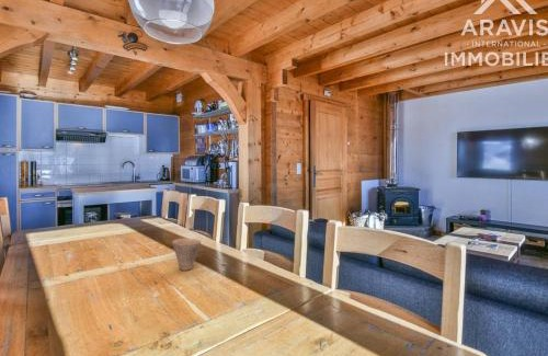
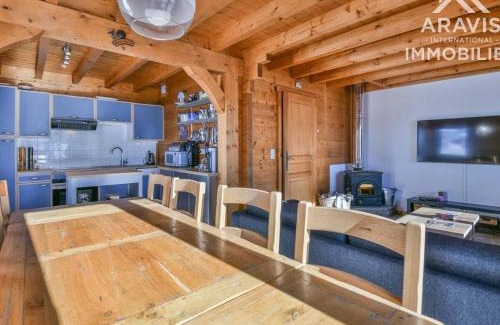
- cup [171,237,202,272]
